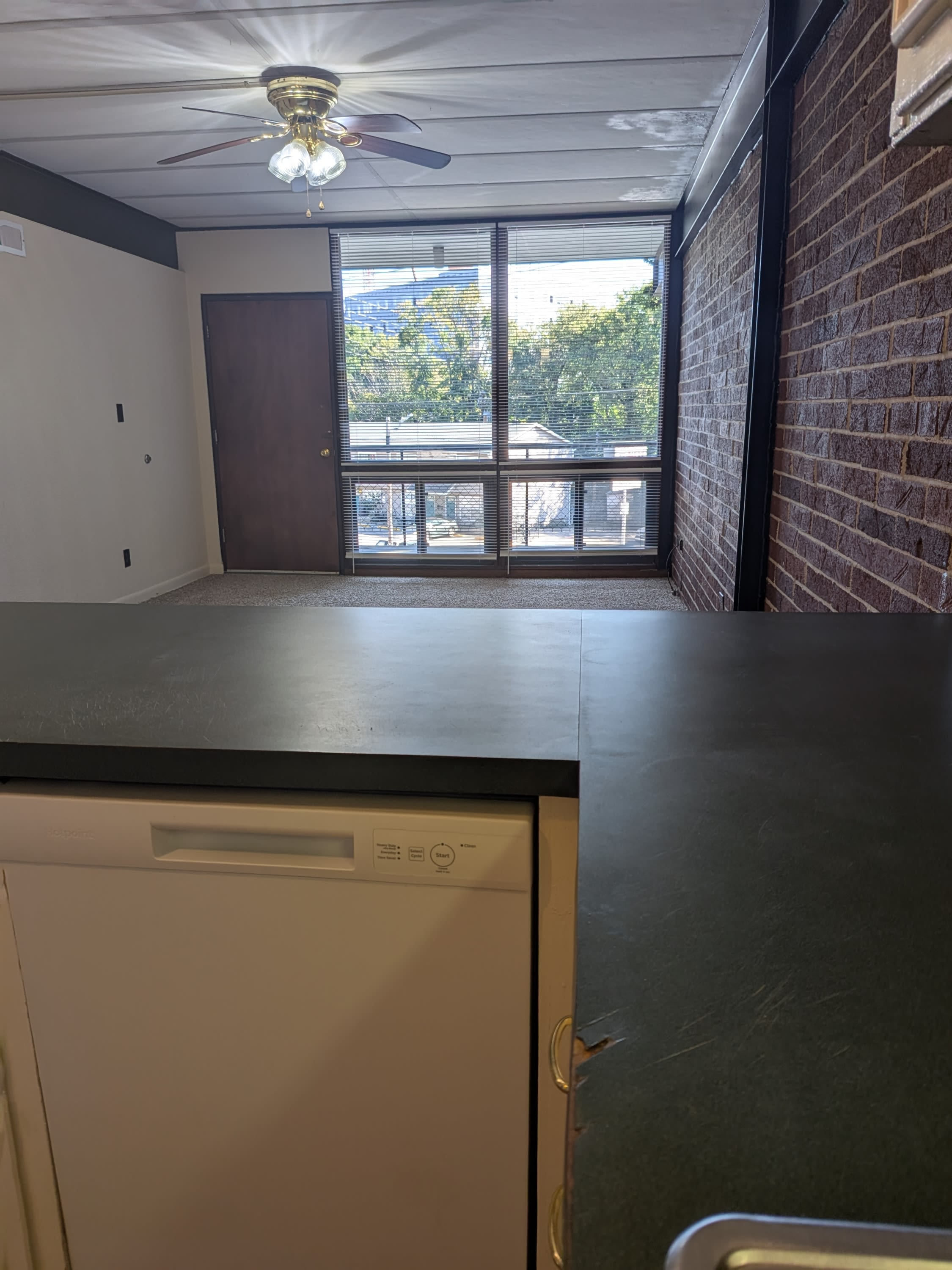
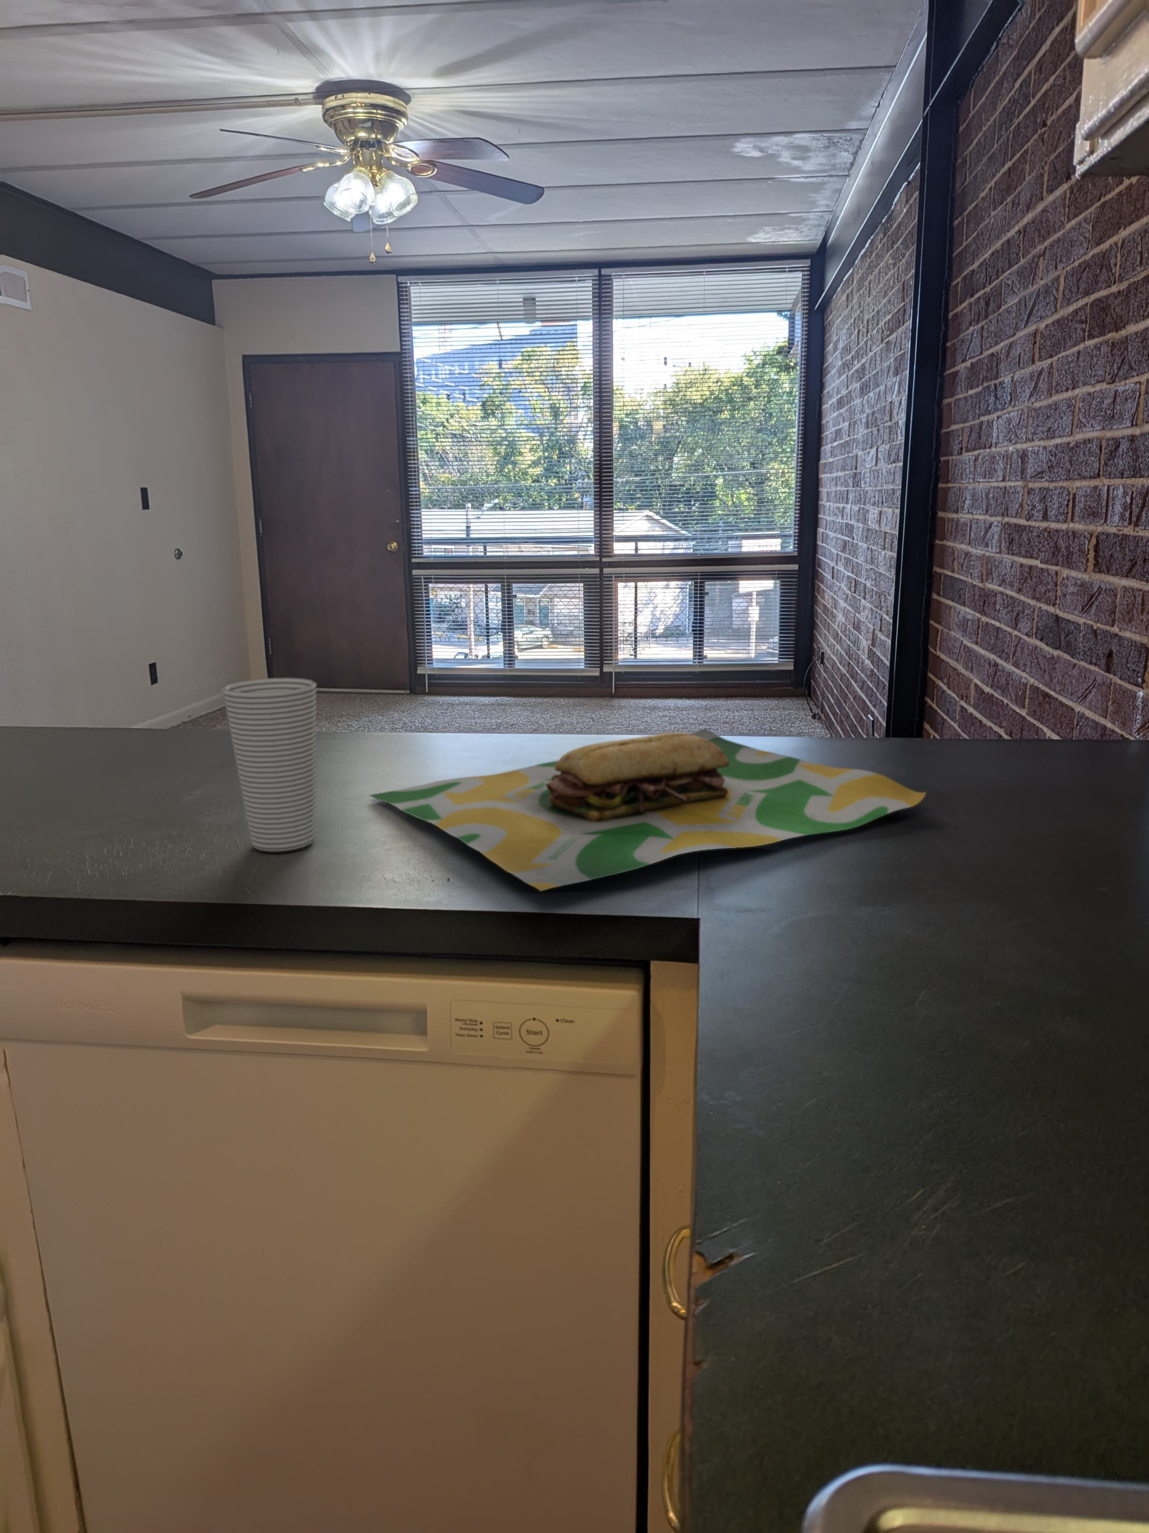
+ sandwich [368,728,927,892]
+ cup [222,677,316,852]
